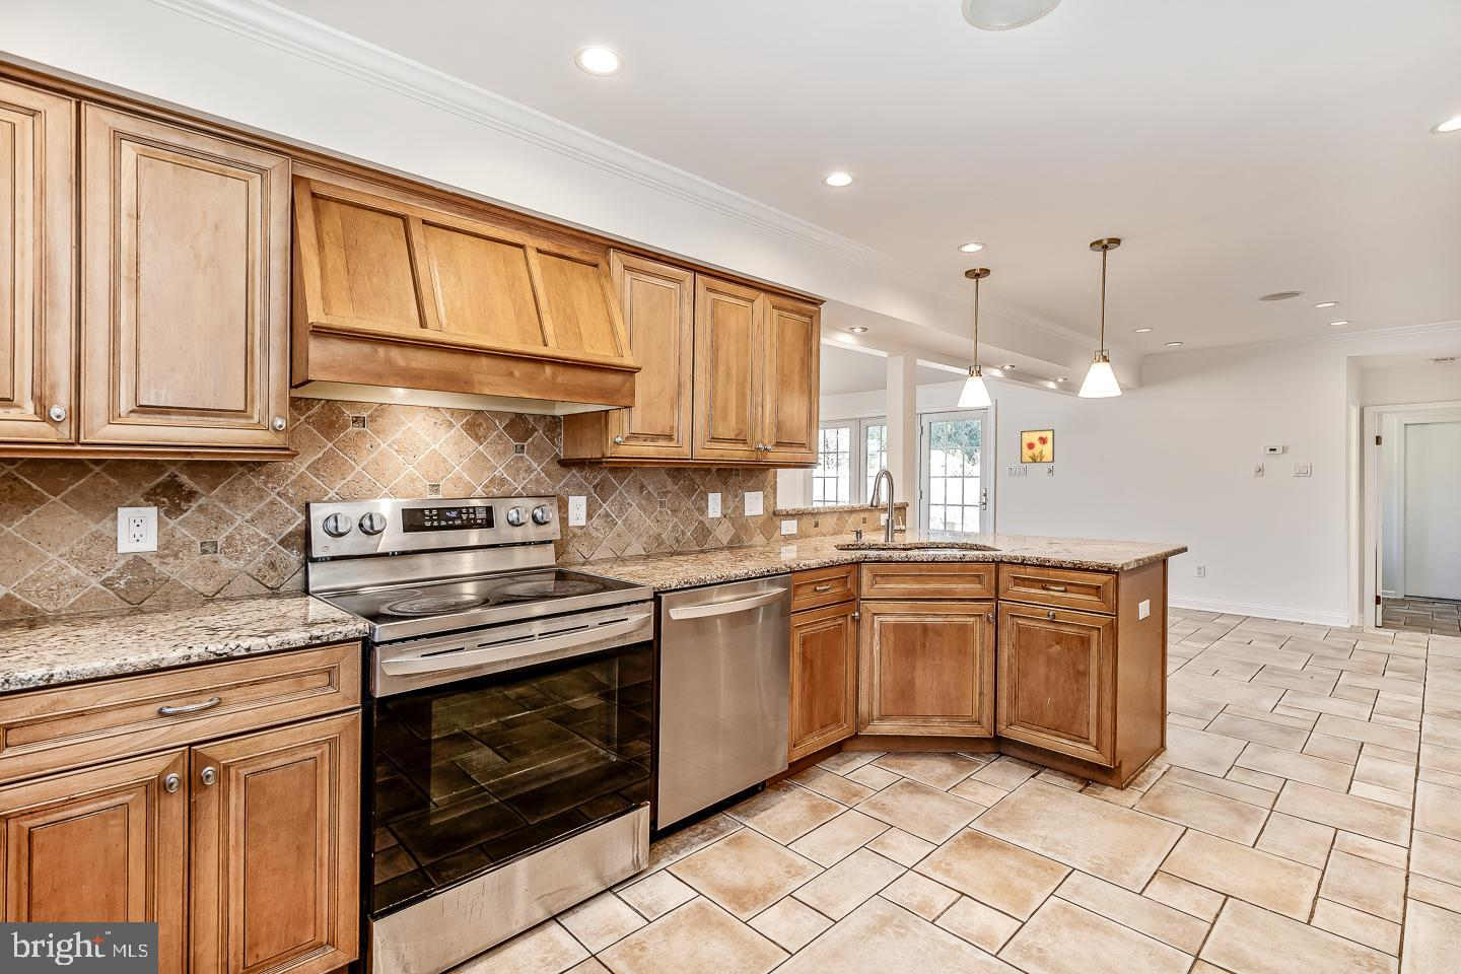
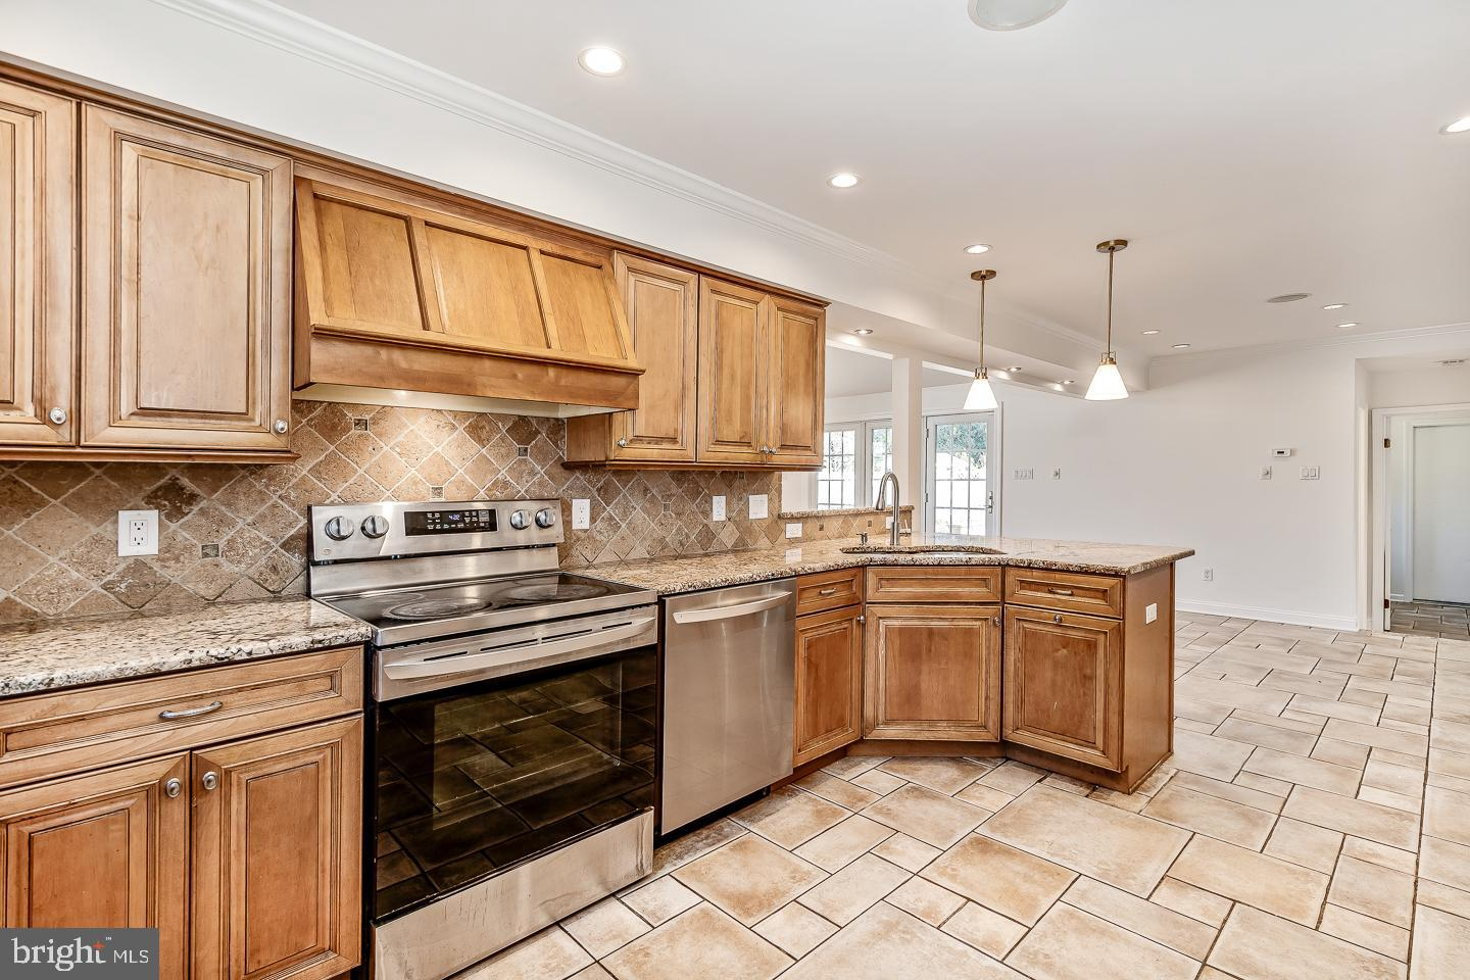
- wall art [1020,428,1056,464]
